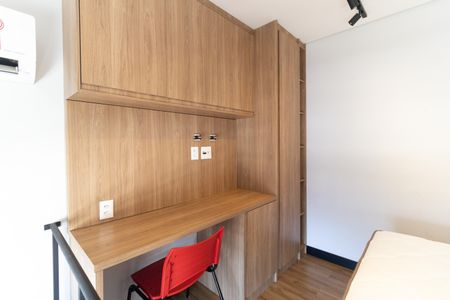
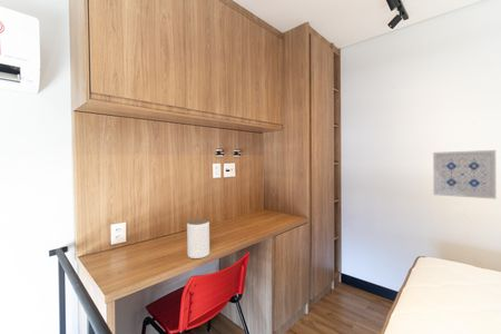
+ jar [186,218,210,259]
+ wall art [432,149,497,200]
